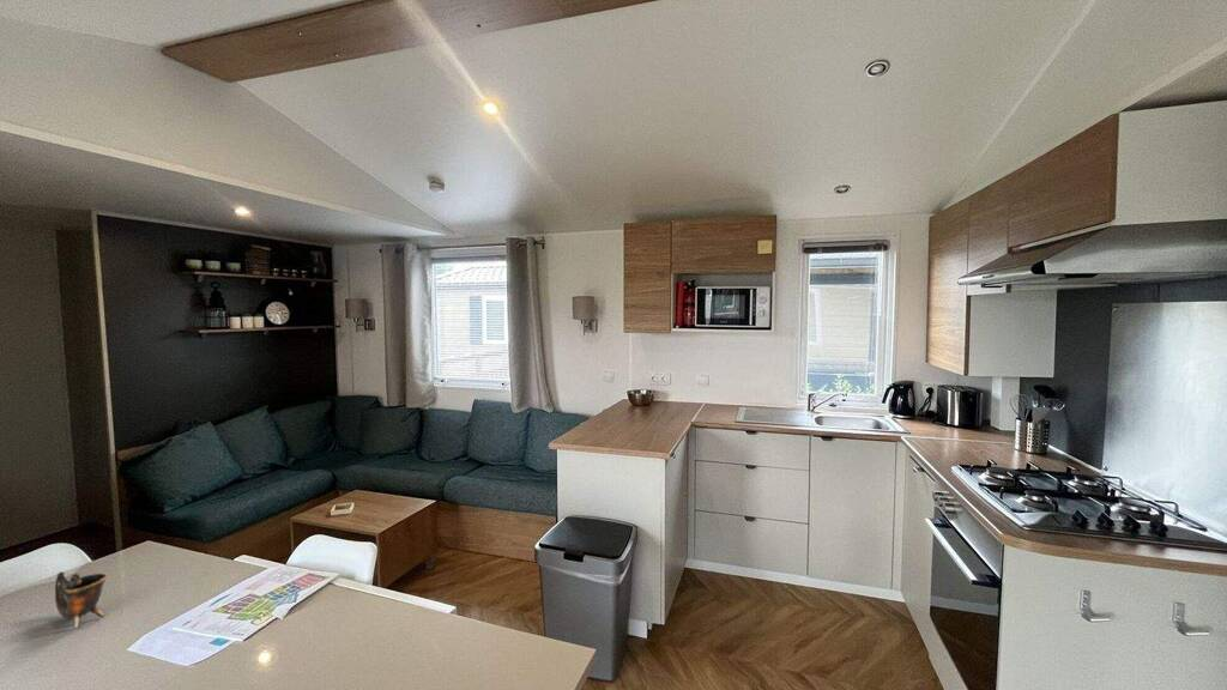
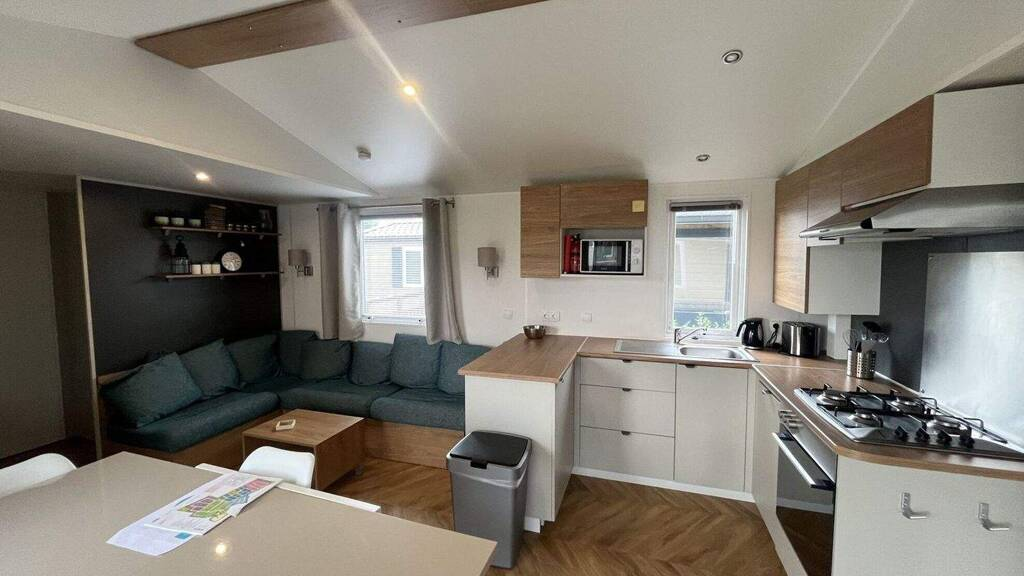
- cup [54,570,108,630]
